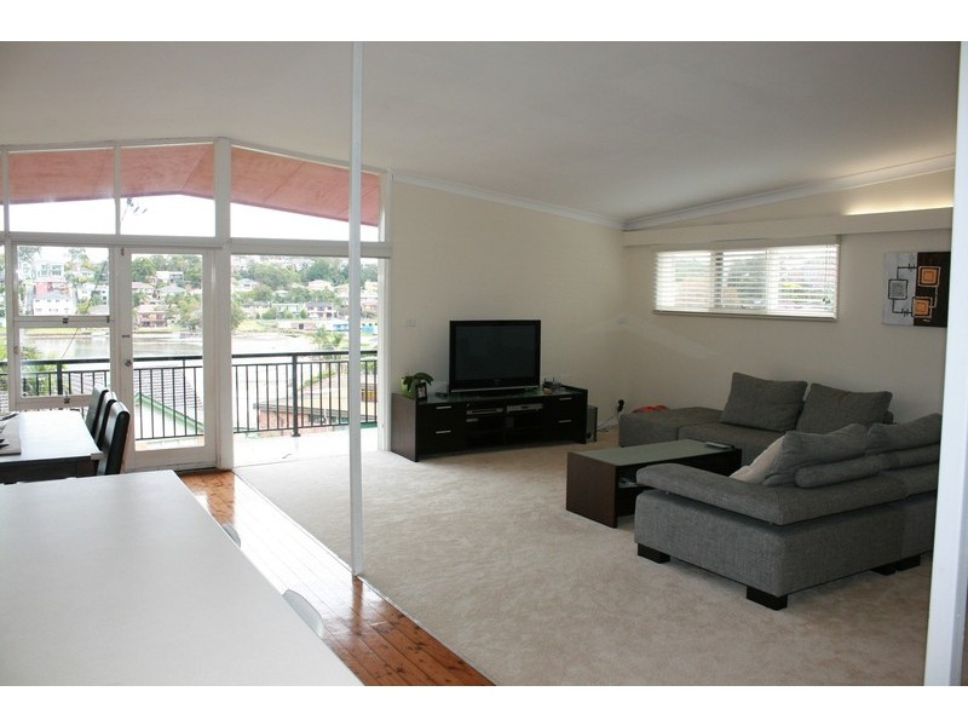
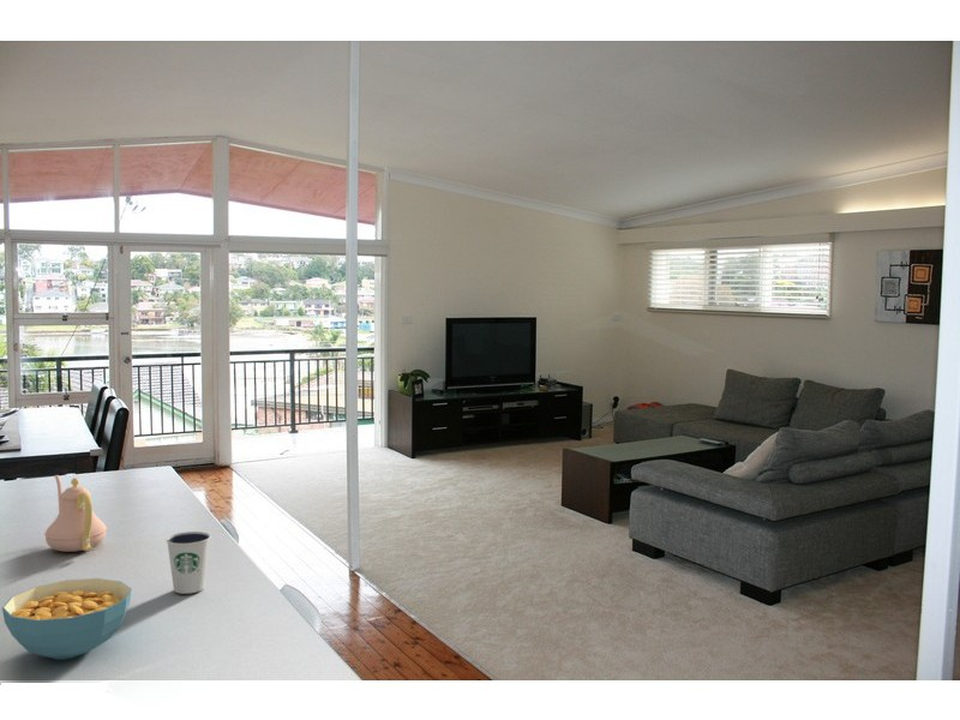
+ teapot [43,474,108,553]
+ cereal bowl [1,577,132,660]
+ dixie cup [166,530,211,595]
